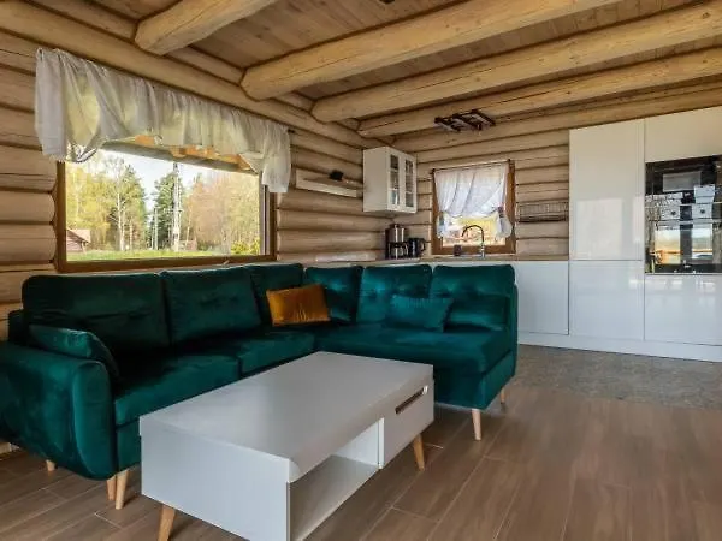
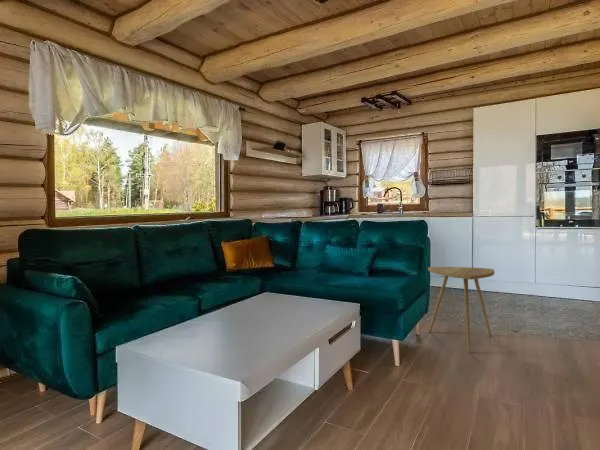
+ side table [427,266,495,353]
